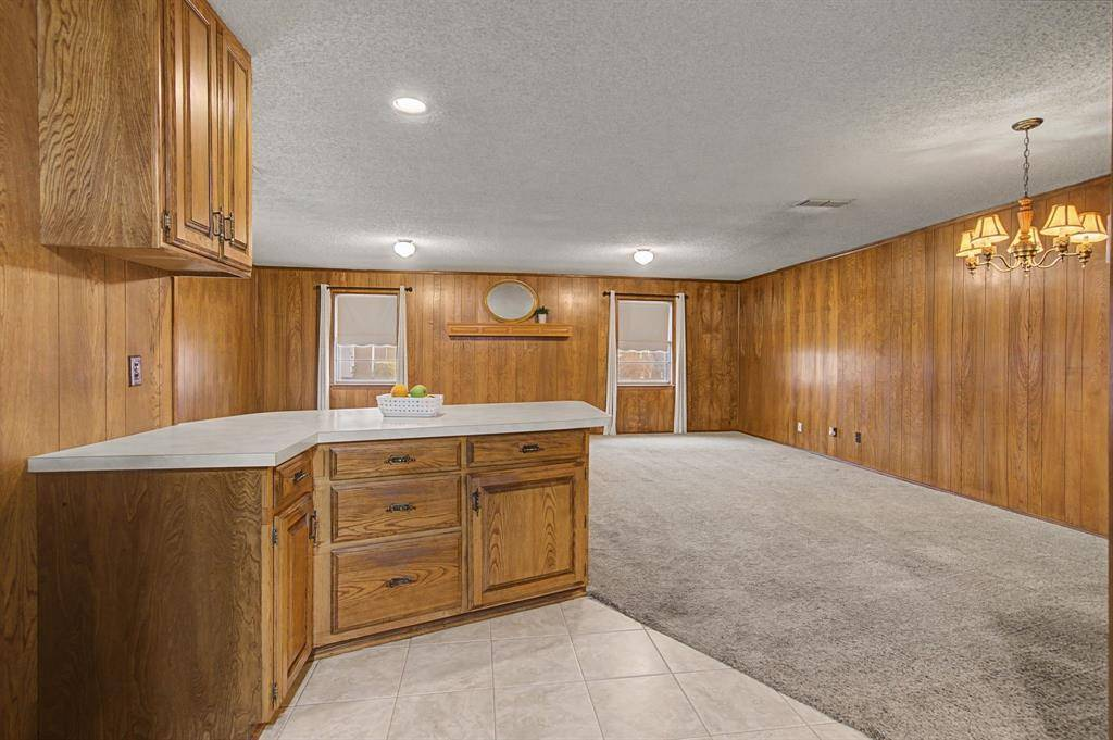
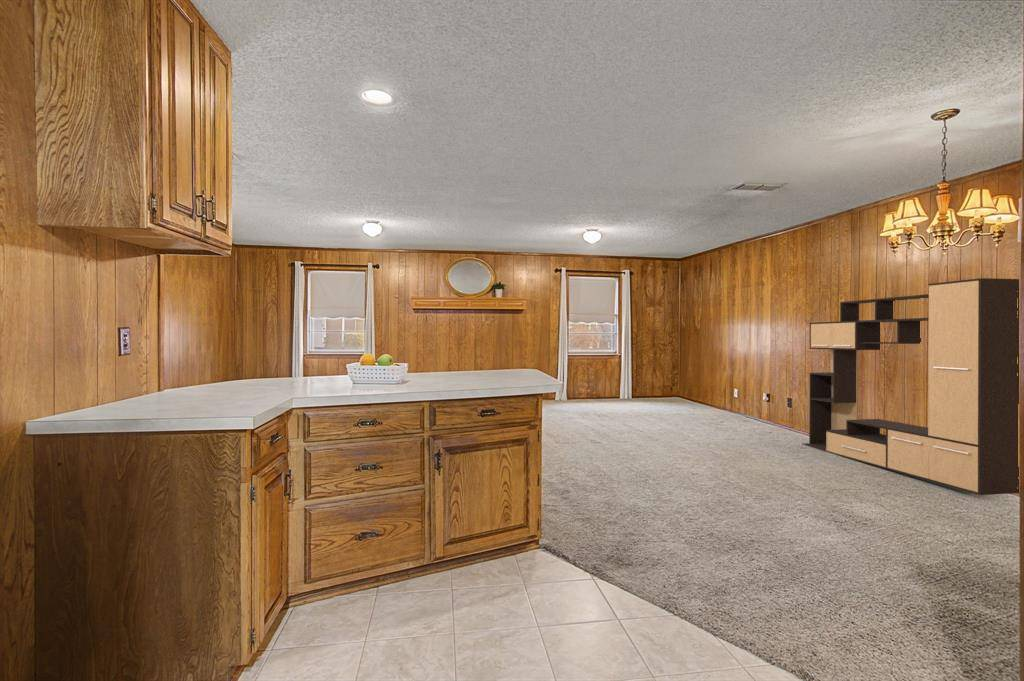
+ media console [802,277,1020,496]
